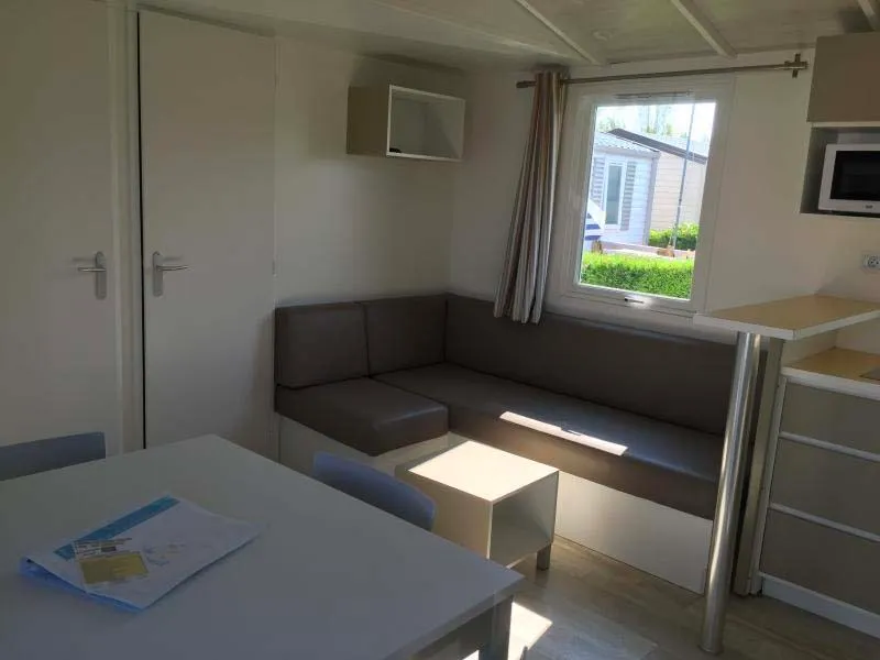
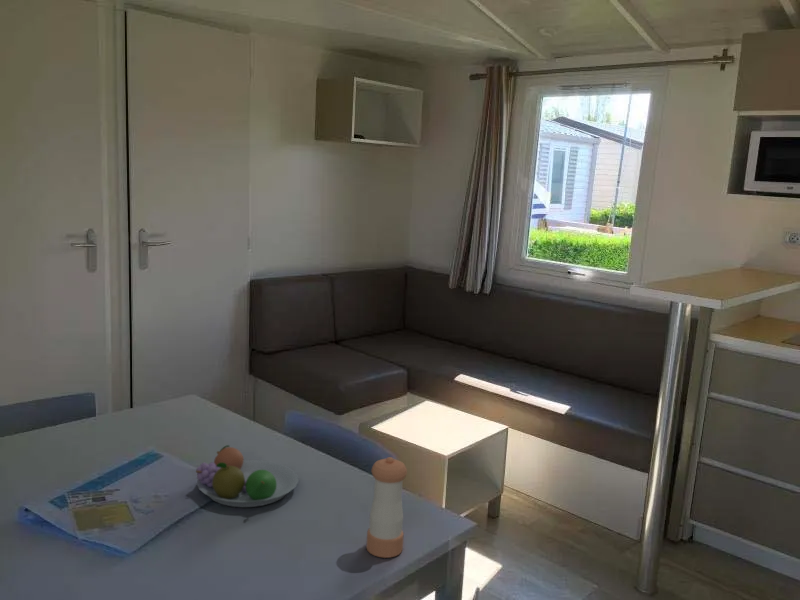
+ pepper shaker [365,456,408,559]
+ fruit bowl [195,444,299,508]
